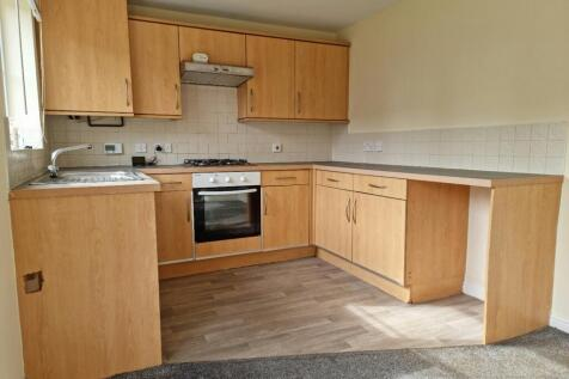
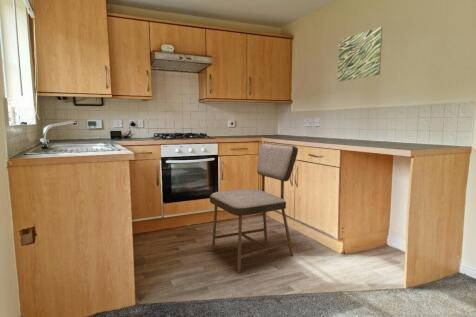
+ wall art [337,25,383,82]
+ dining chair [209,142,299,274]
